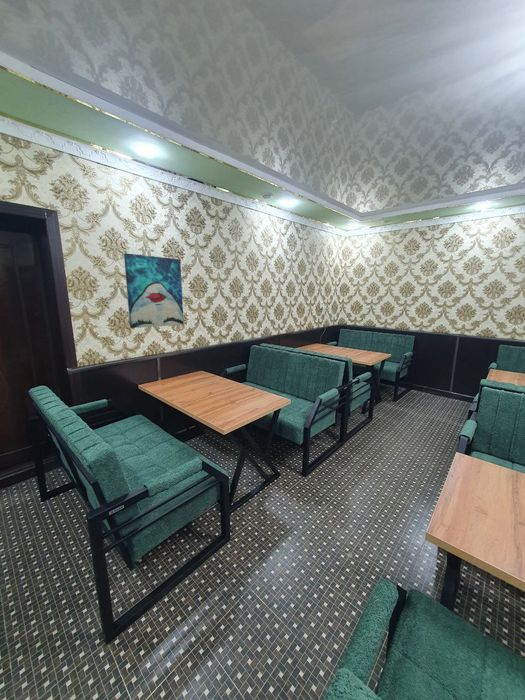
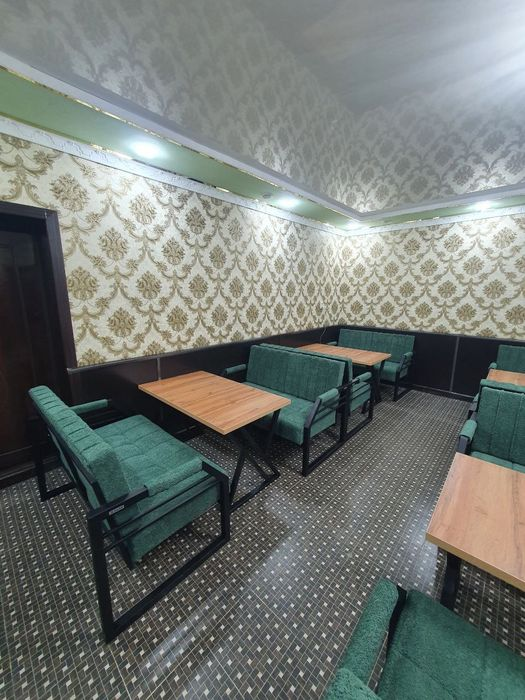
- wall art [123,252,185,329]
